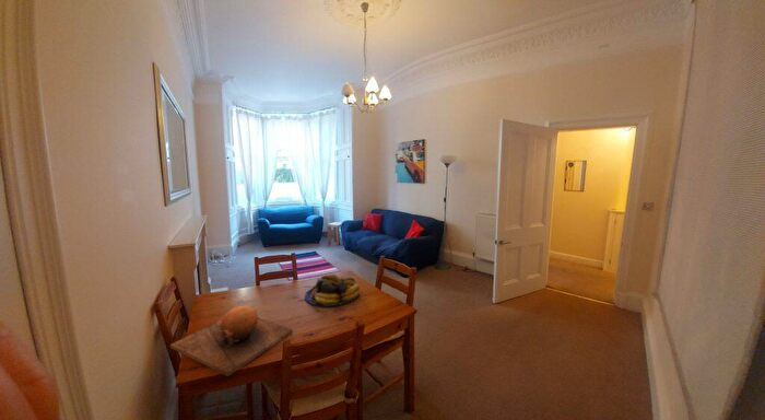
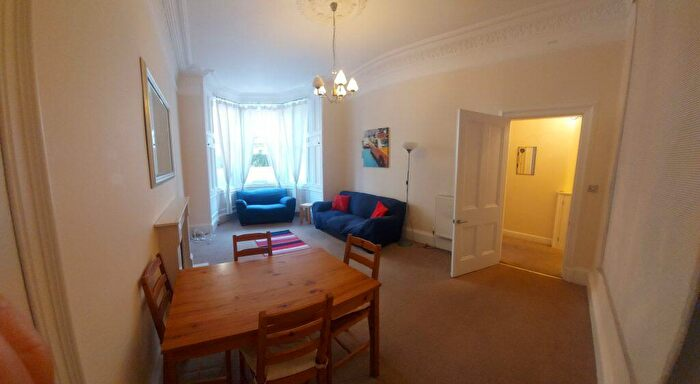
- fruit bowl [304,273,361,307]
- chopping board [169,305,294,377]
